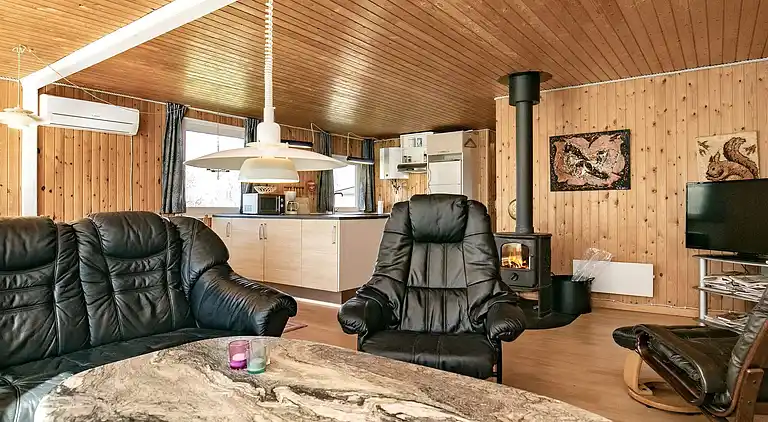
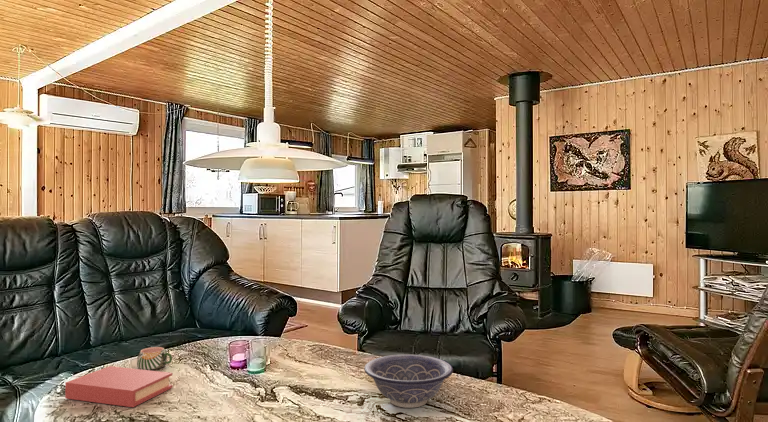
+ book [64,365,173,408]
+ decorative bowl [363,353,454,409]
+ mug [136,346,173,371]
